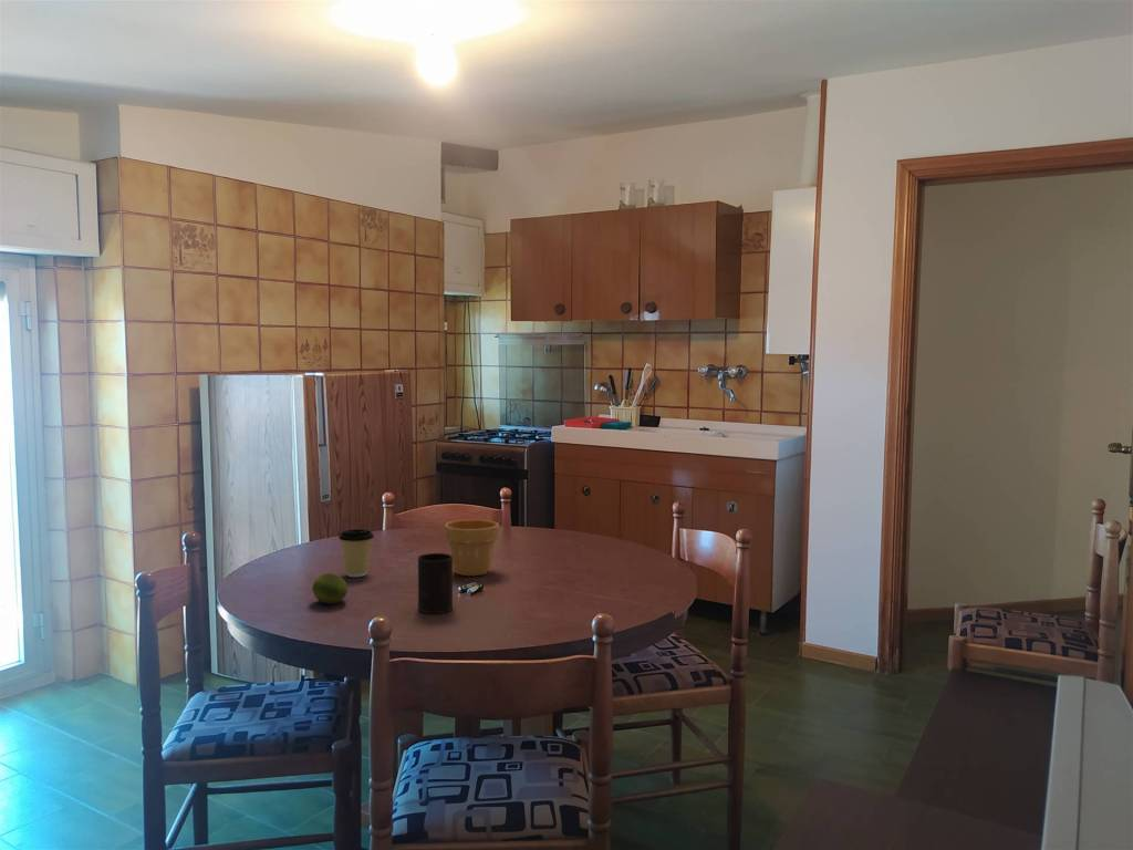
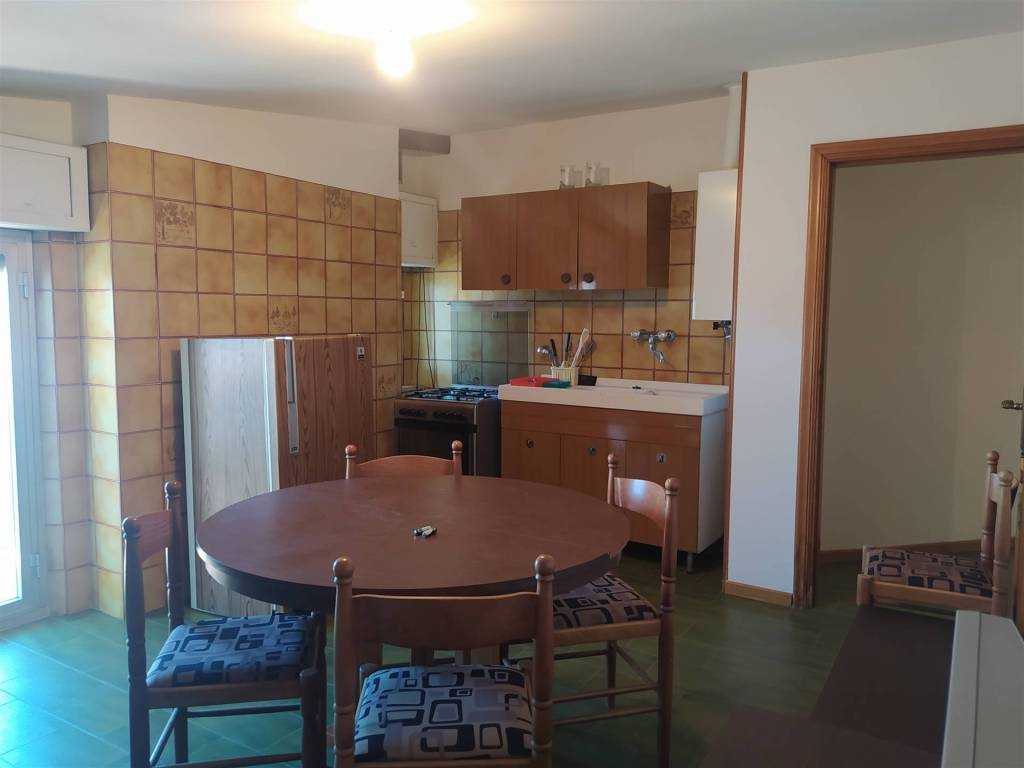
- coffee cup [337,528,375,578]
- flower pot [444,518,500,577]
- fruit [311,572,349,604]
- cup [417,552,454,614]
